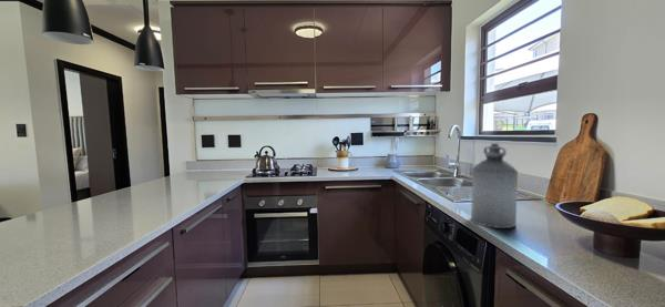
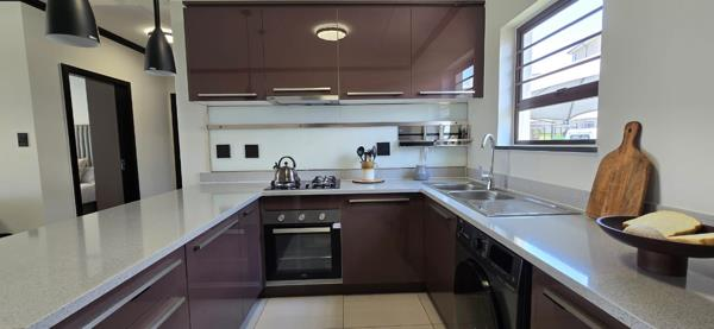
- bottle [470,142,519,229]
